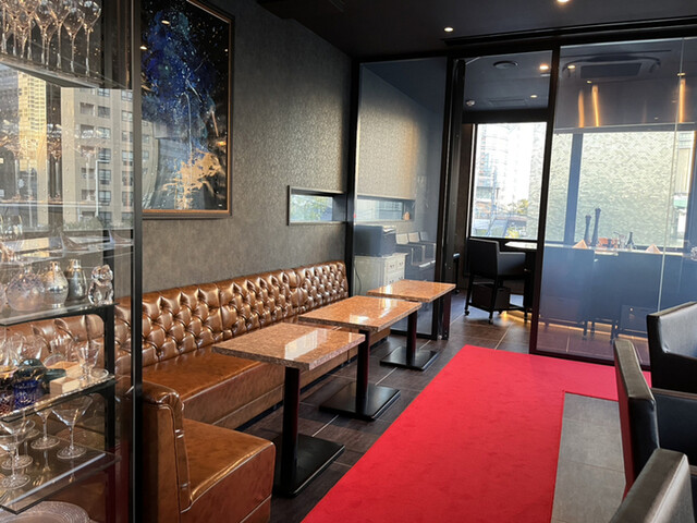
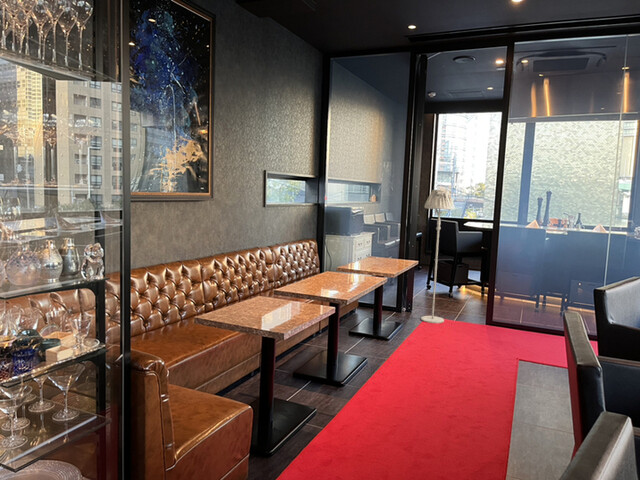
+ floor lamp [420,189,456,324]
